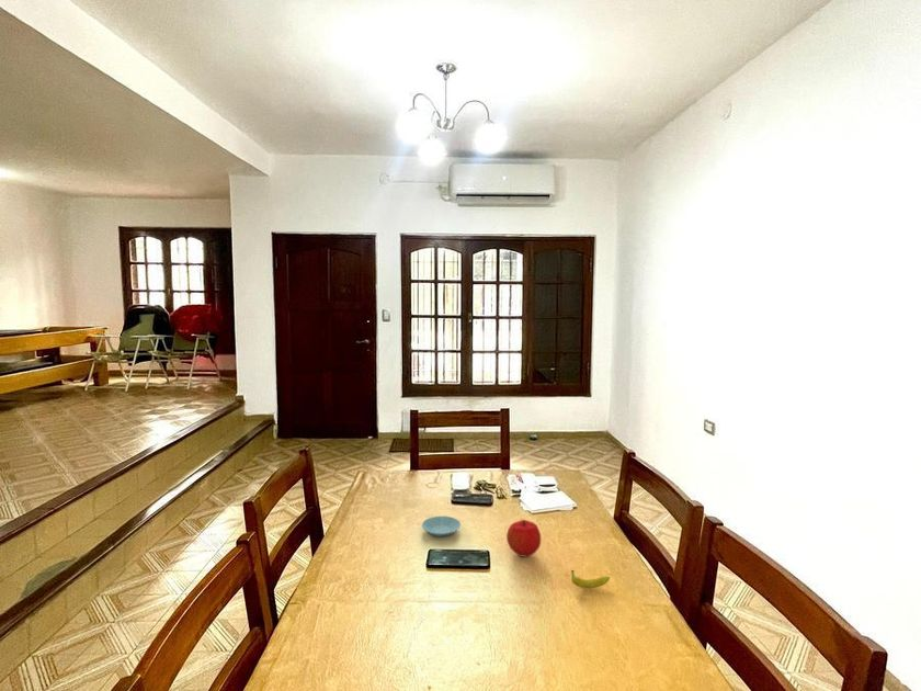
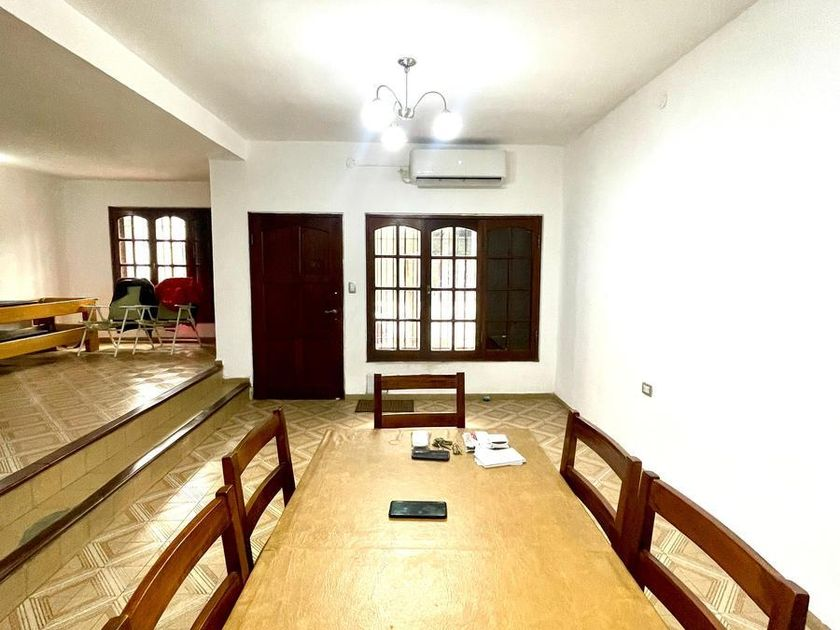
- saucer [421,516,462,537]
- fruit [570,569,611,590]
- fruit [505,519,542,558]
